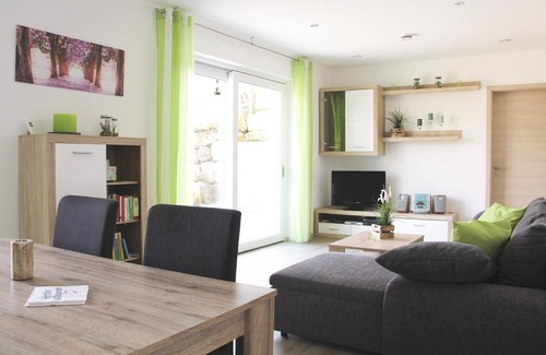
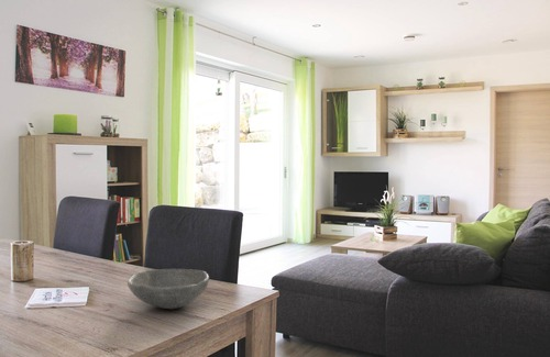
+ bowl [127,268,210,310]
